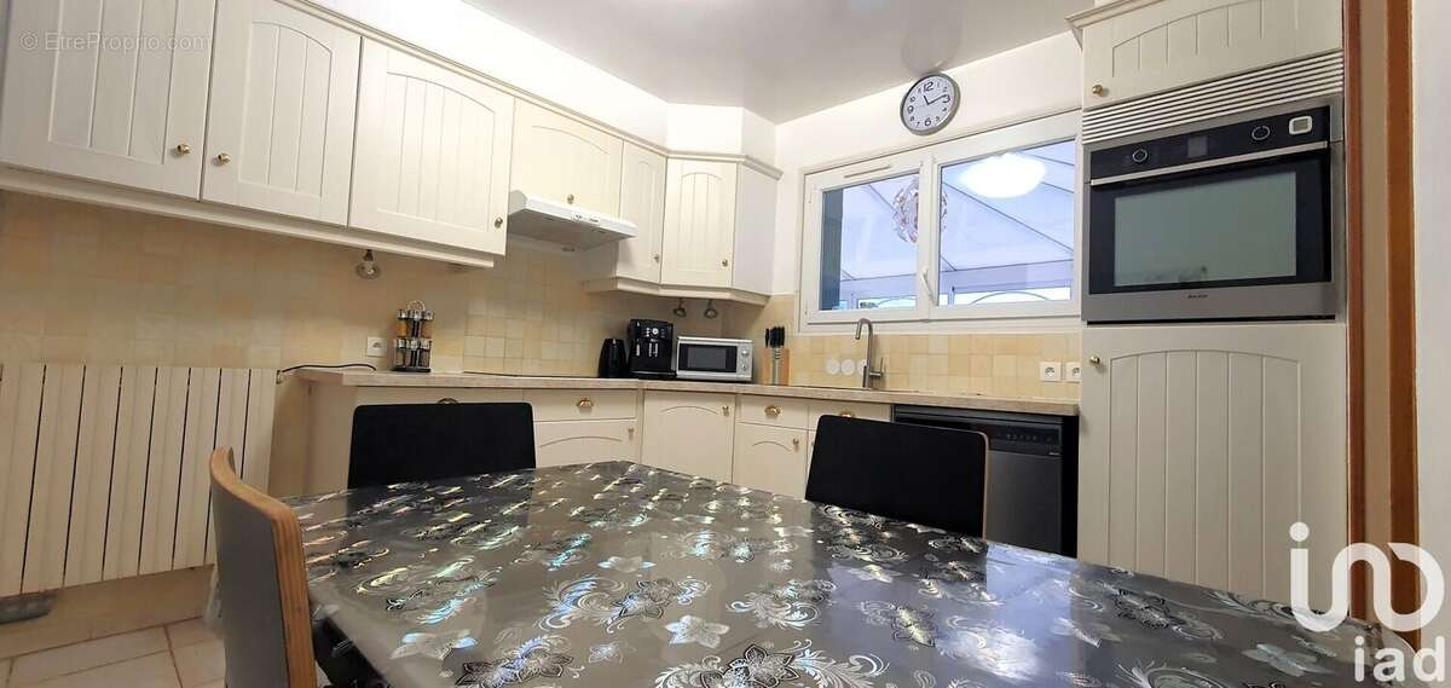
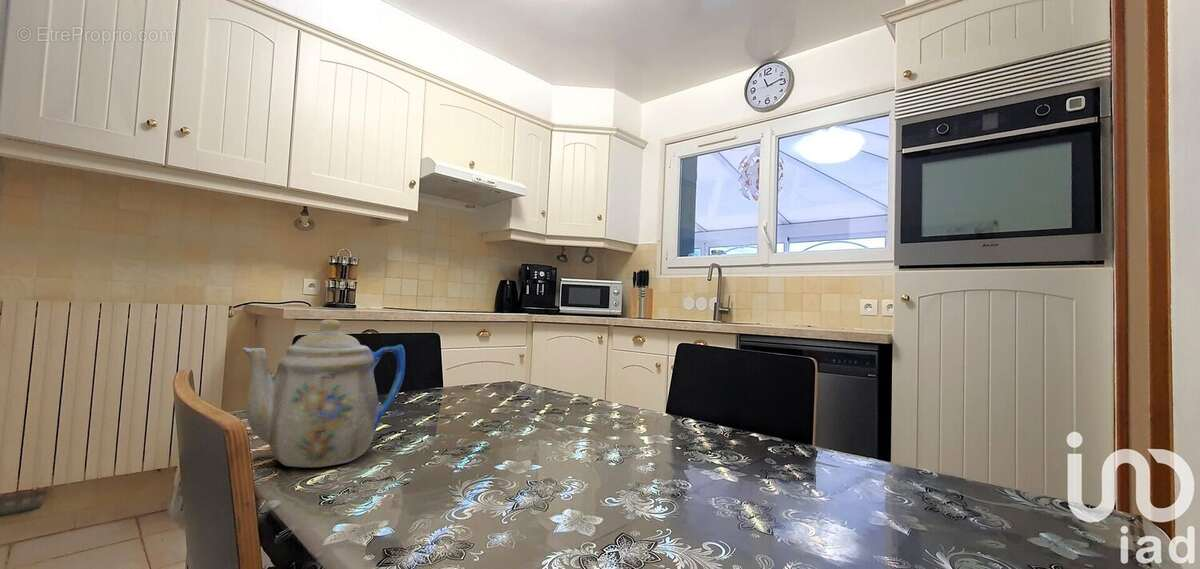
+ teapot [242,319,406,469]
